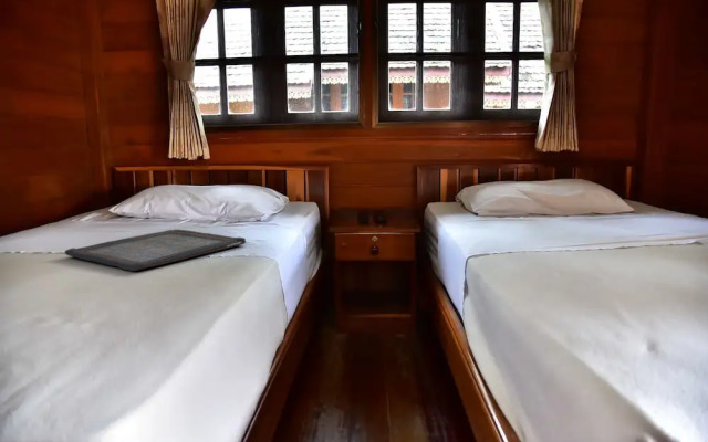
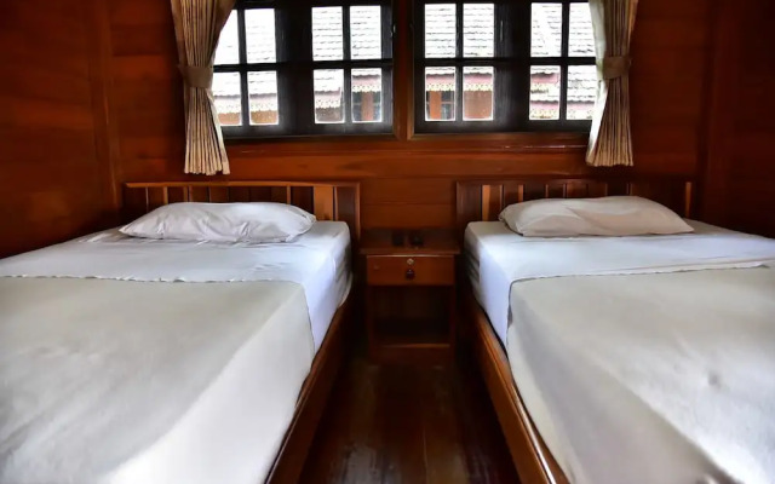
- serving tray [64,229,247,272]
